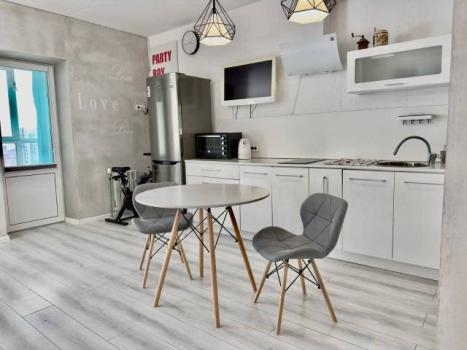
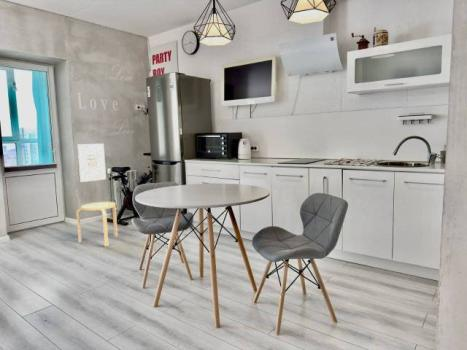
+ wall art [77,143,107,183]
+ stool [76,201,119,248]
